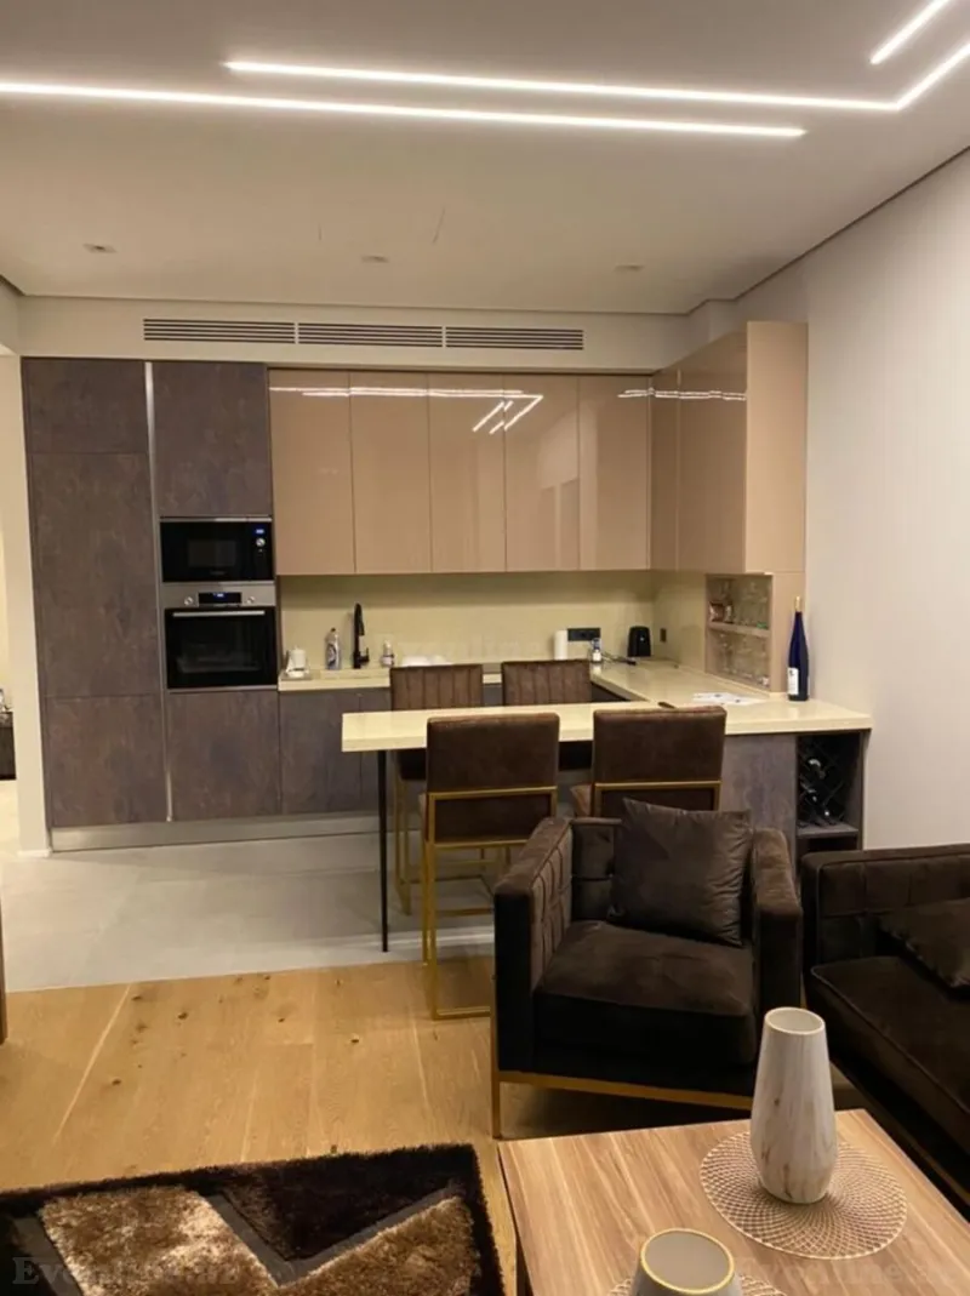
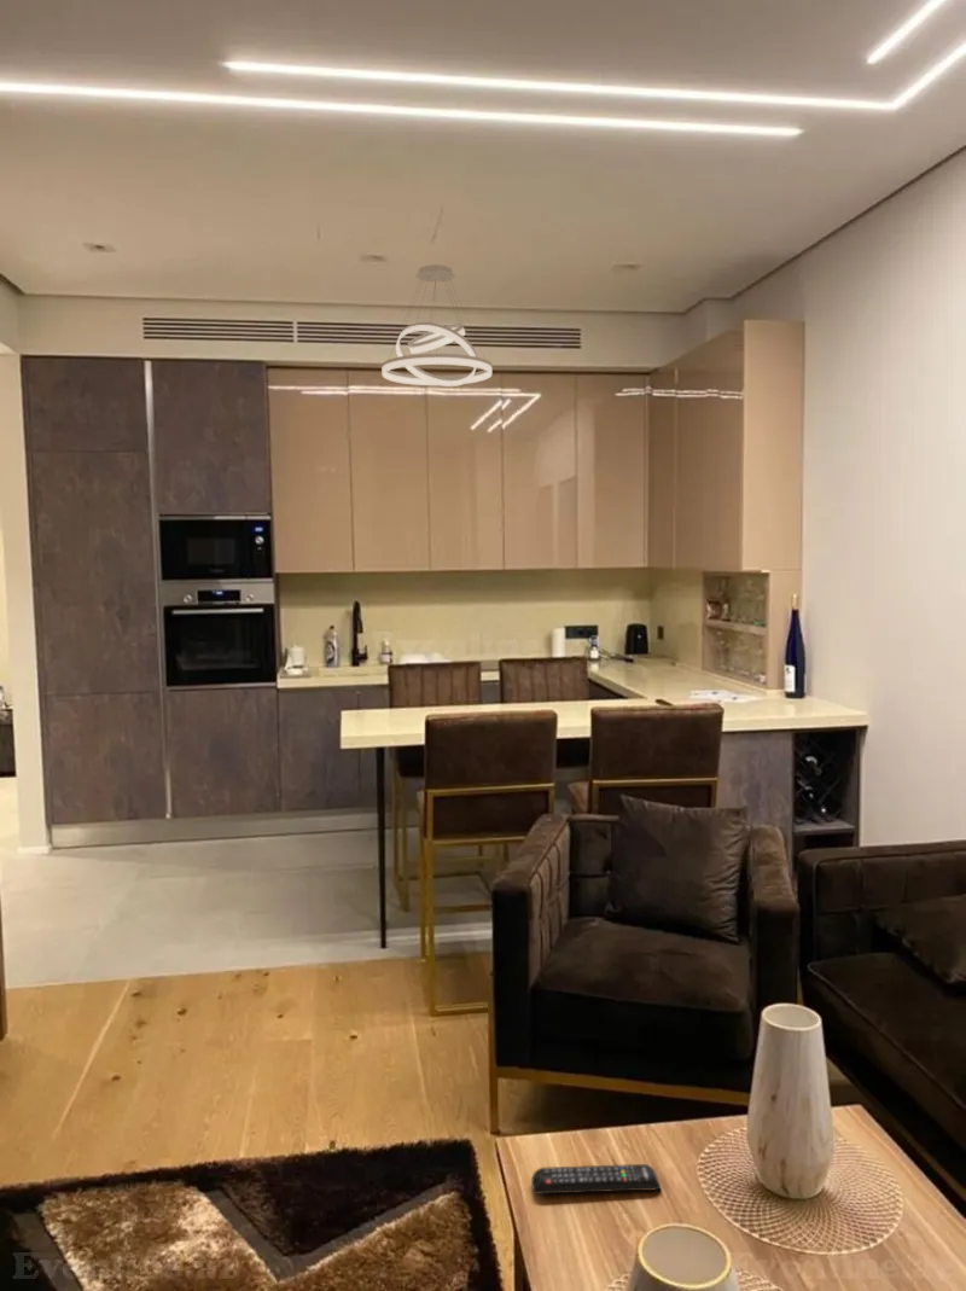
+ remote control [530,1163,662,1196]
+ pendant light [380,263,493,388]
